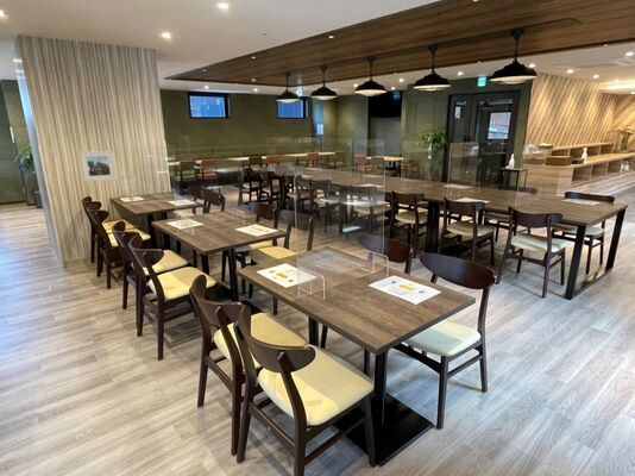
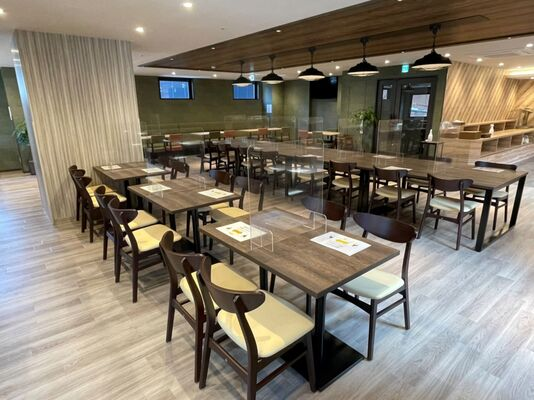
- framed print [78,150,118,182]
